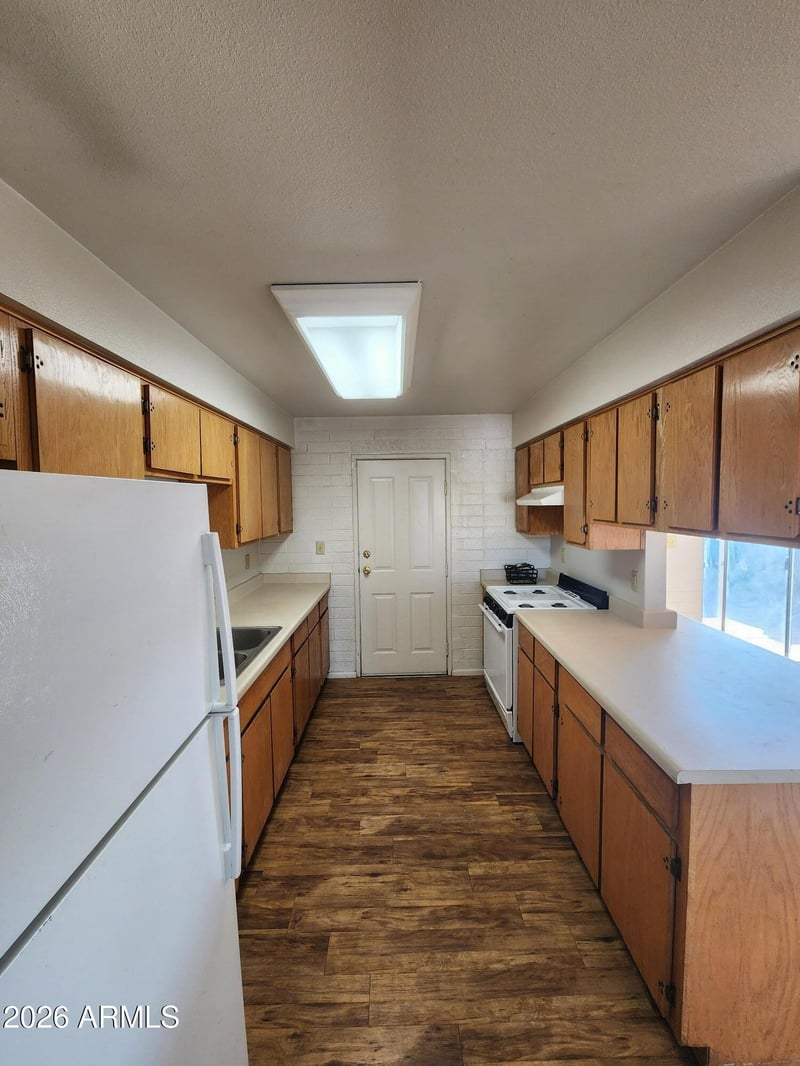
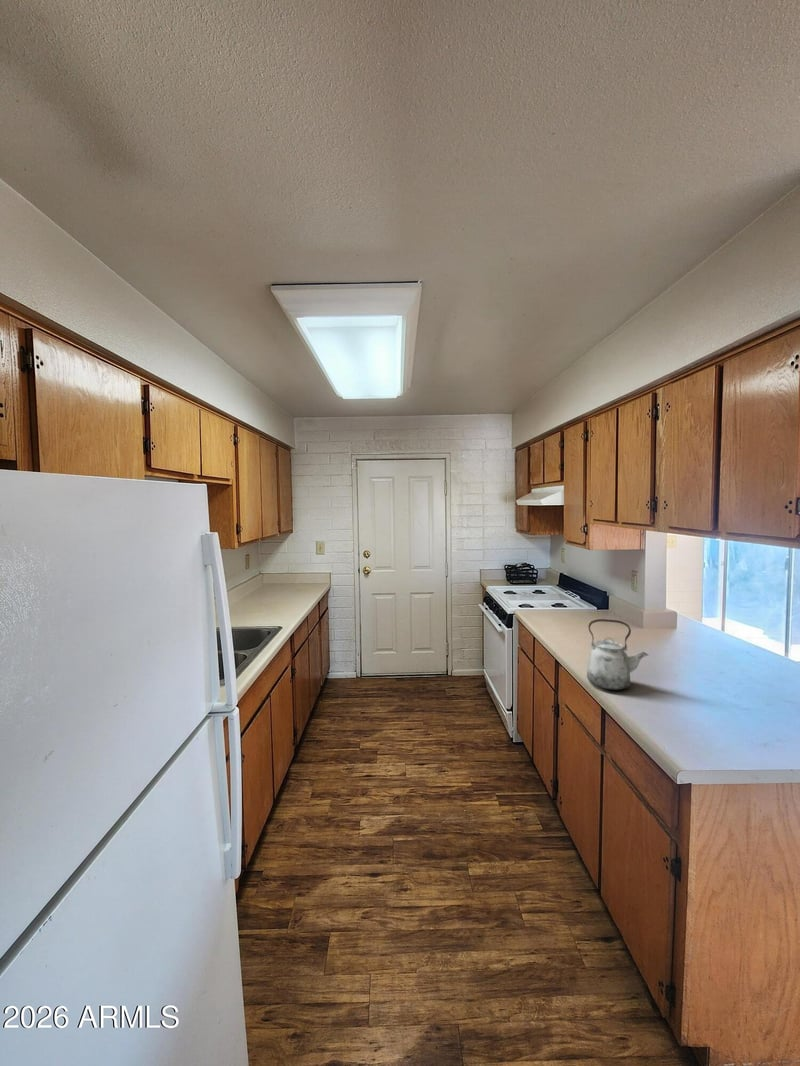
+ kettle [586,618,649,691]
